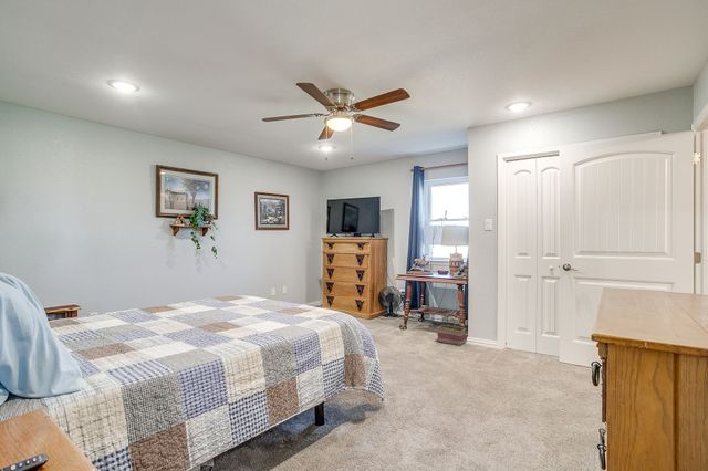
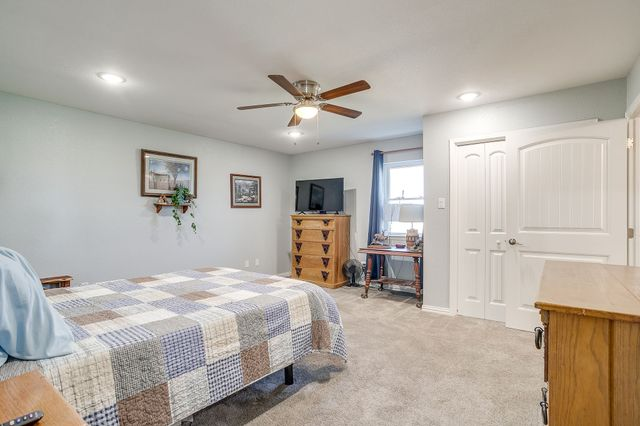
- basket [436,313,467,347]
